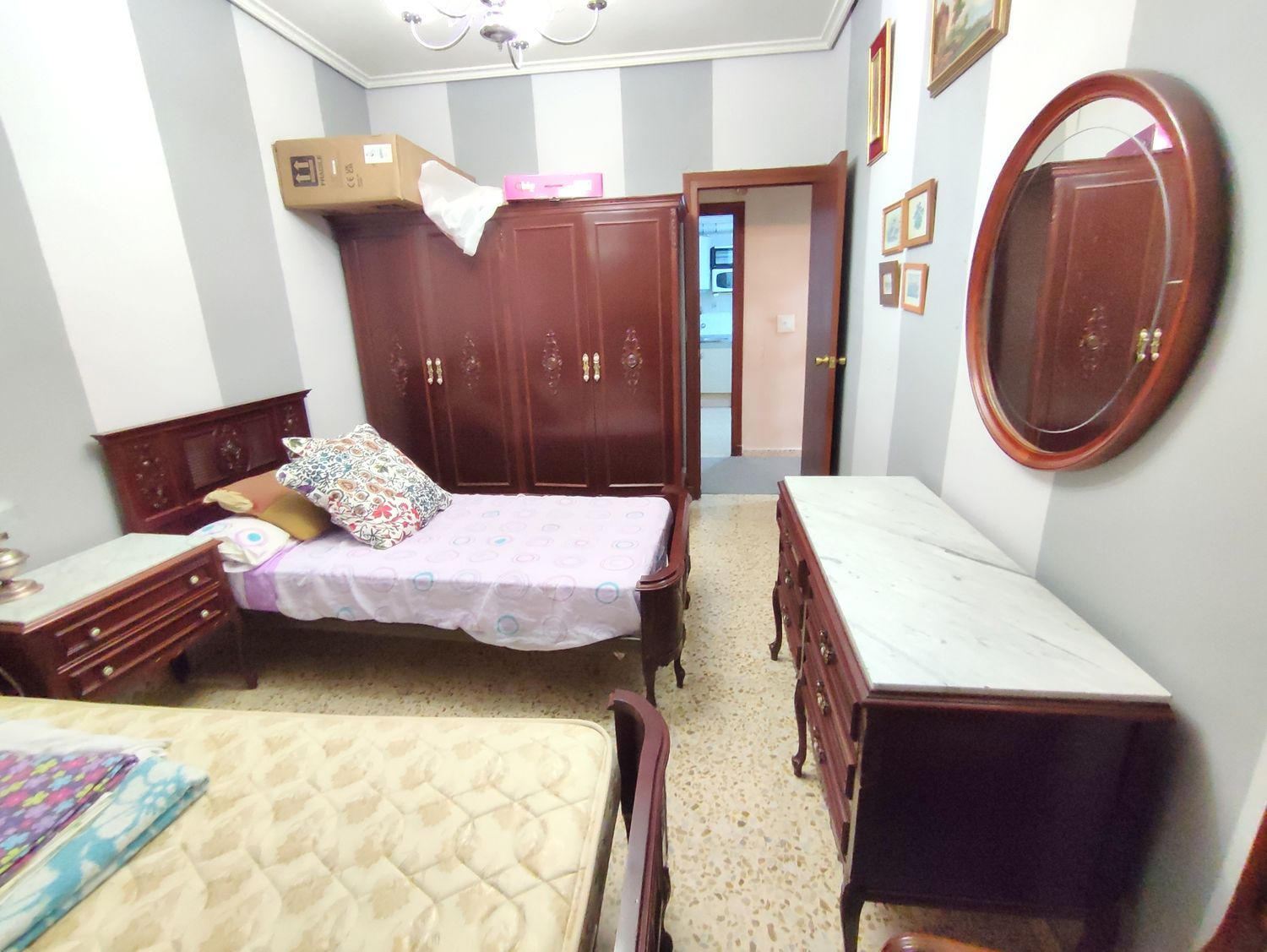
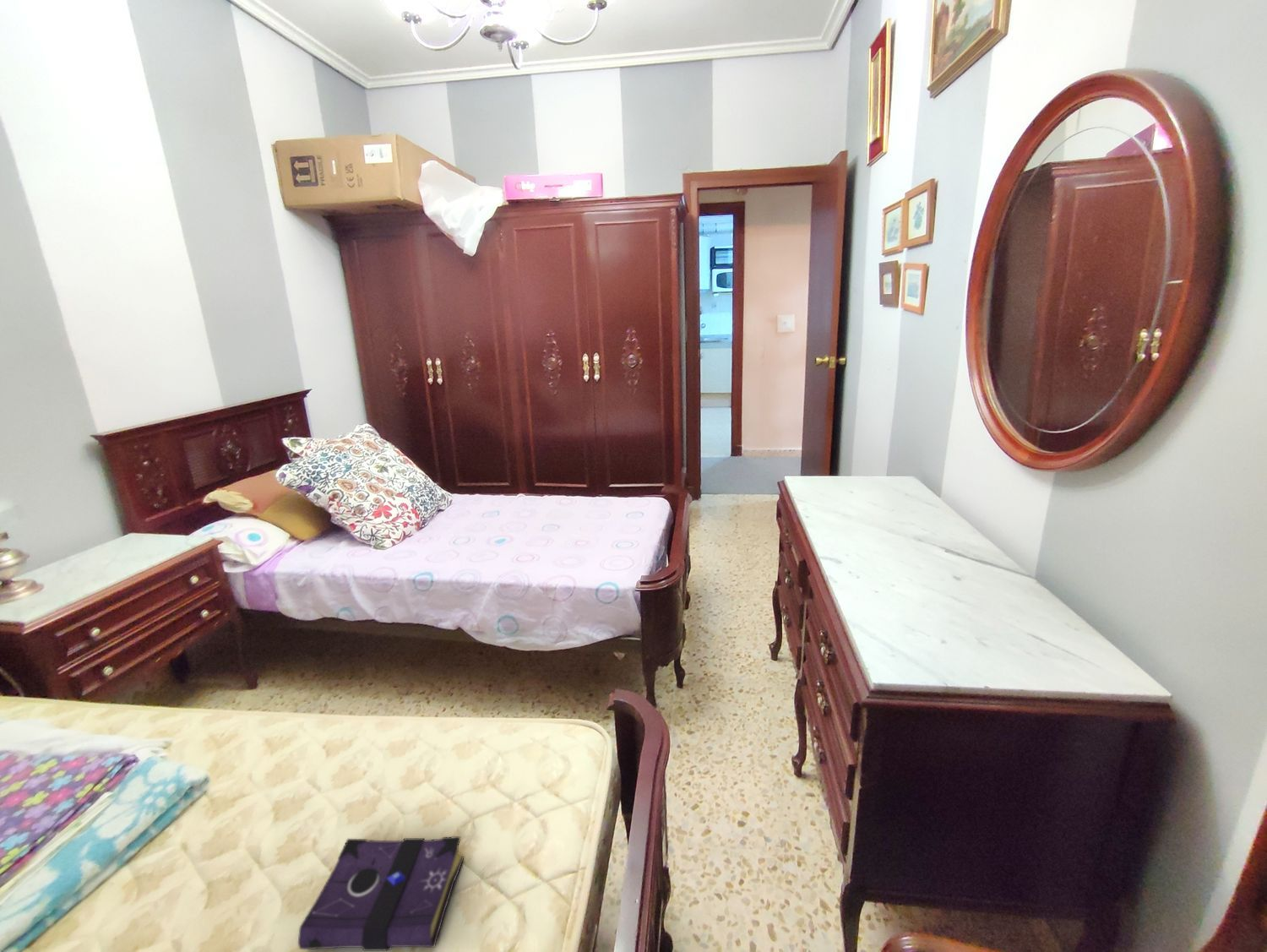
+ book [297,835,465,952]
